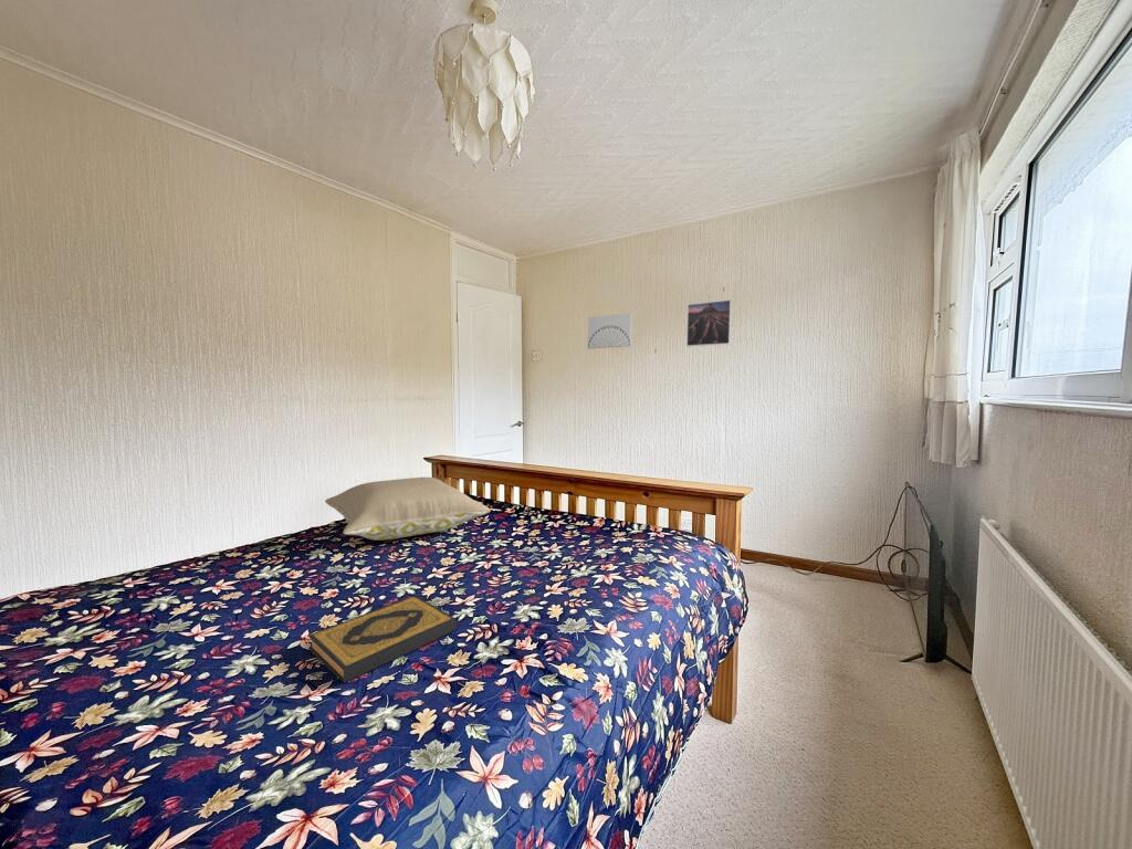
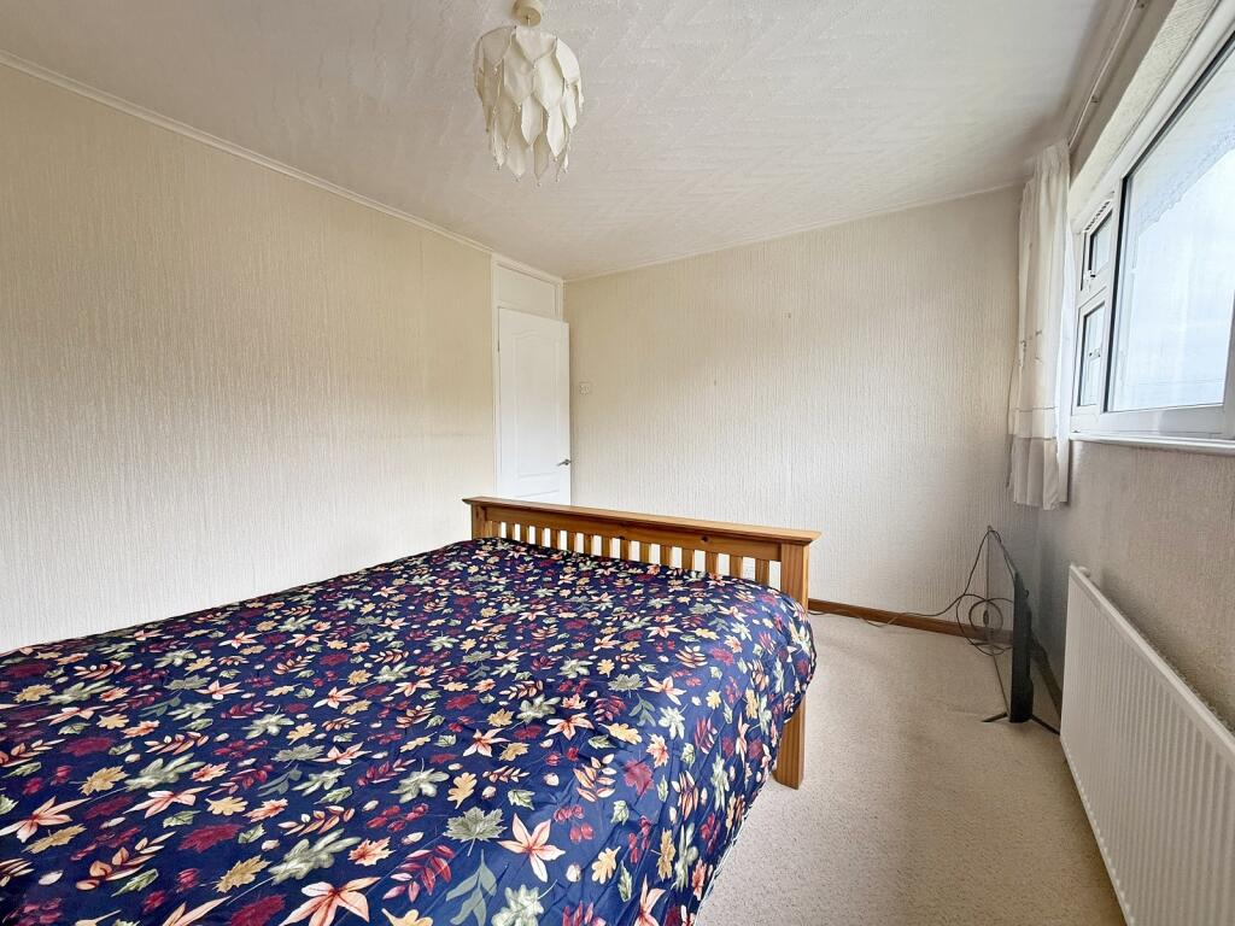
- hardback book [307,595,458,683]
- wall art [587,313,633,349]
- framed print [685,298,733,347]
- pillow [324,476,491,542]
